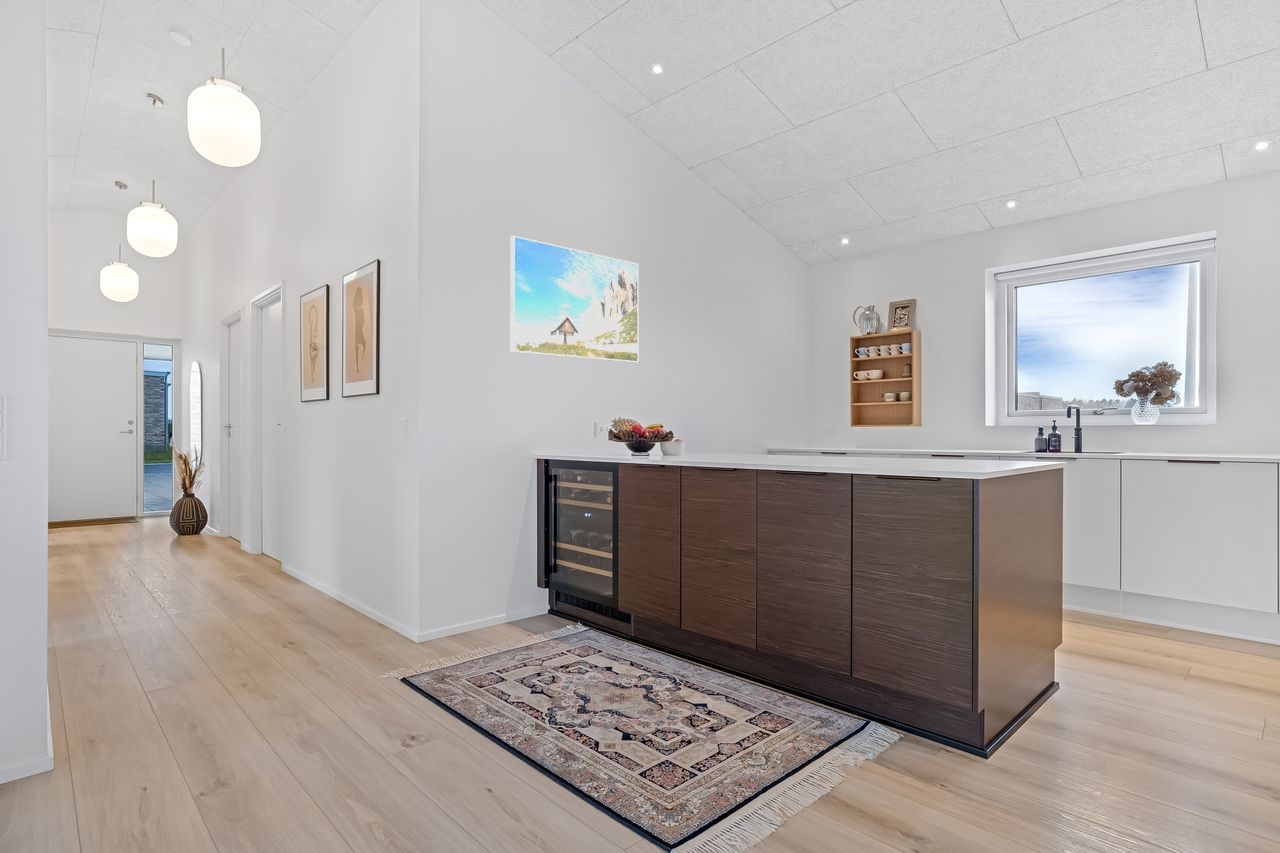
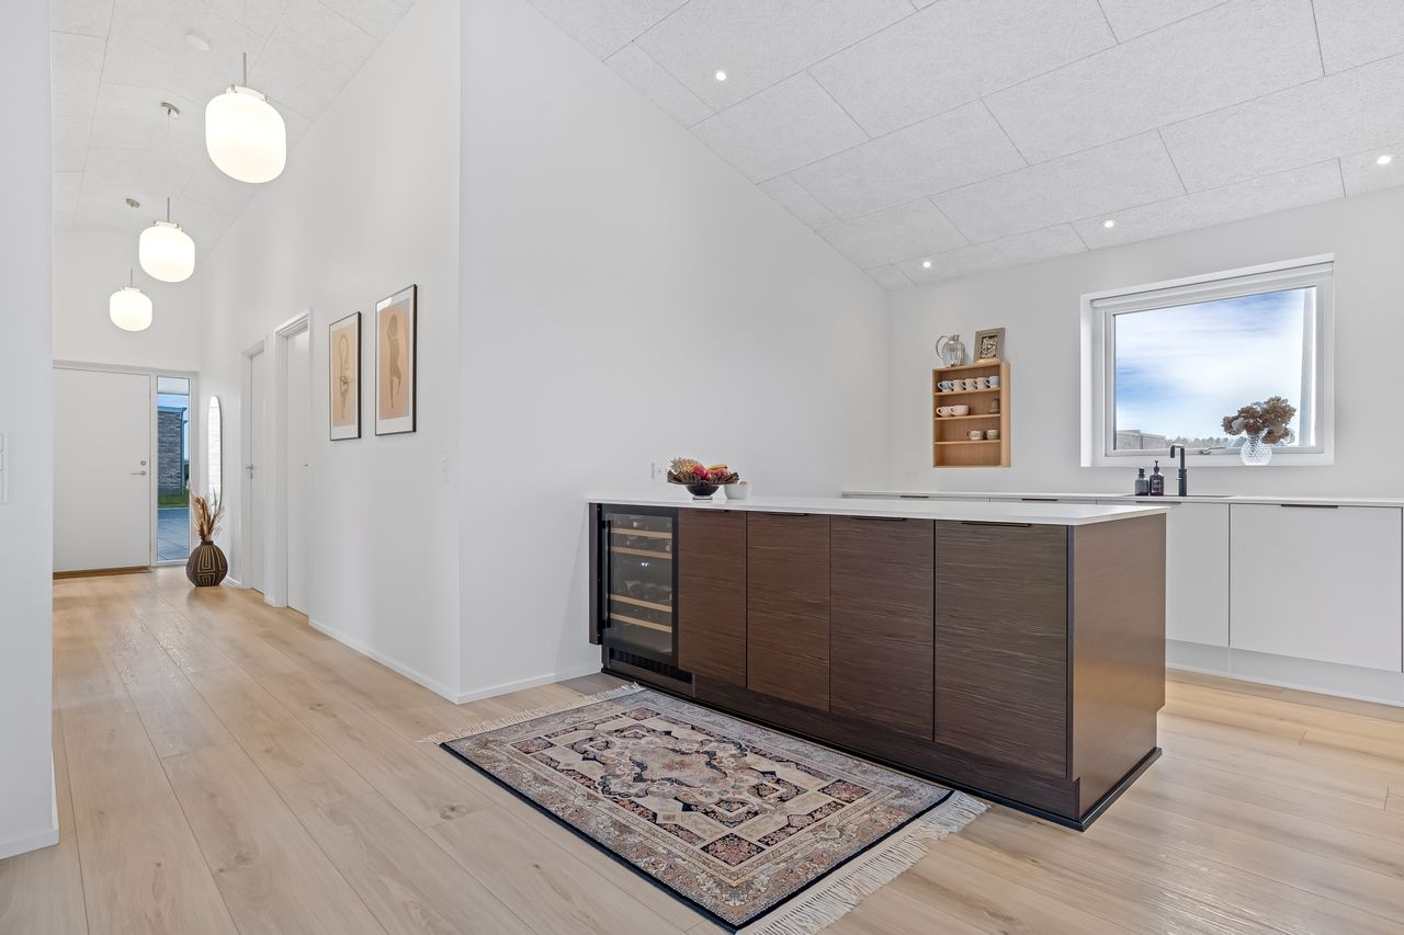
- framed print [509,235,639,363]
